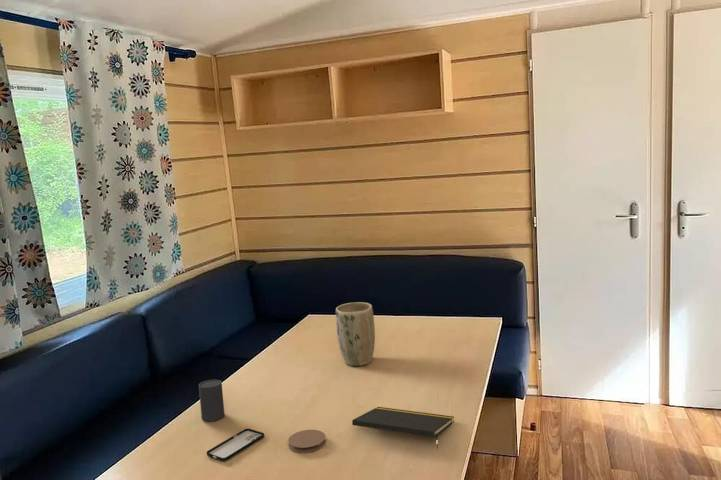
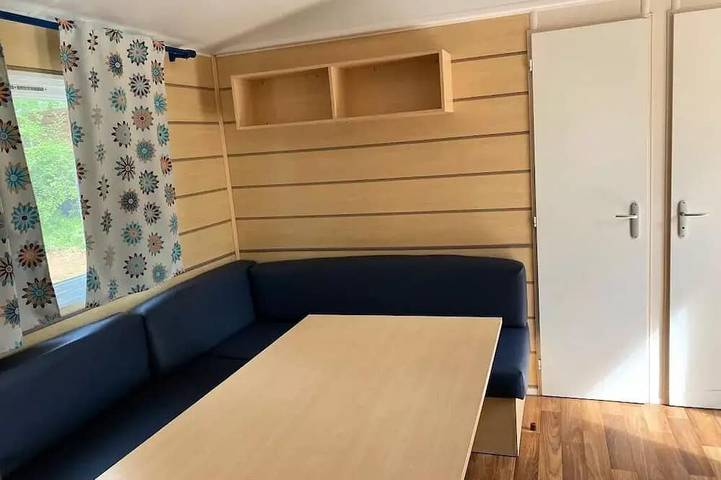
- notepad [351,406,455,449]
- coaster [287,429,327,453]
- plant pot [335,301,376,367]
- smartphone [206,428,265,462]
- cup [198,379,225,422]
